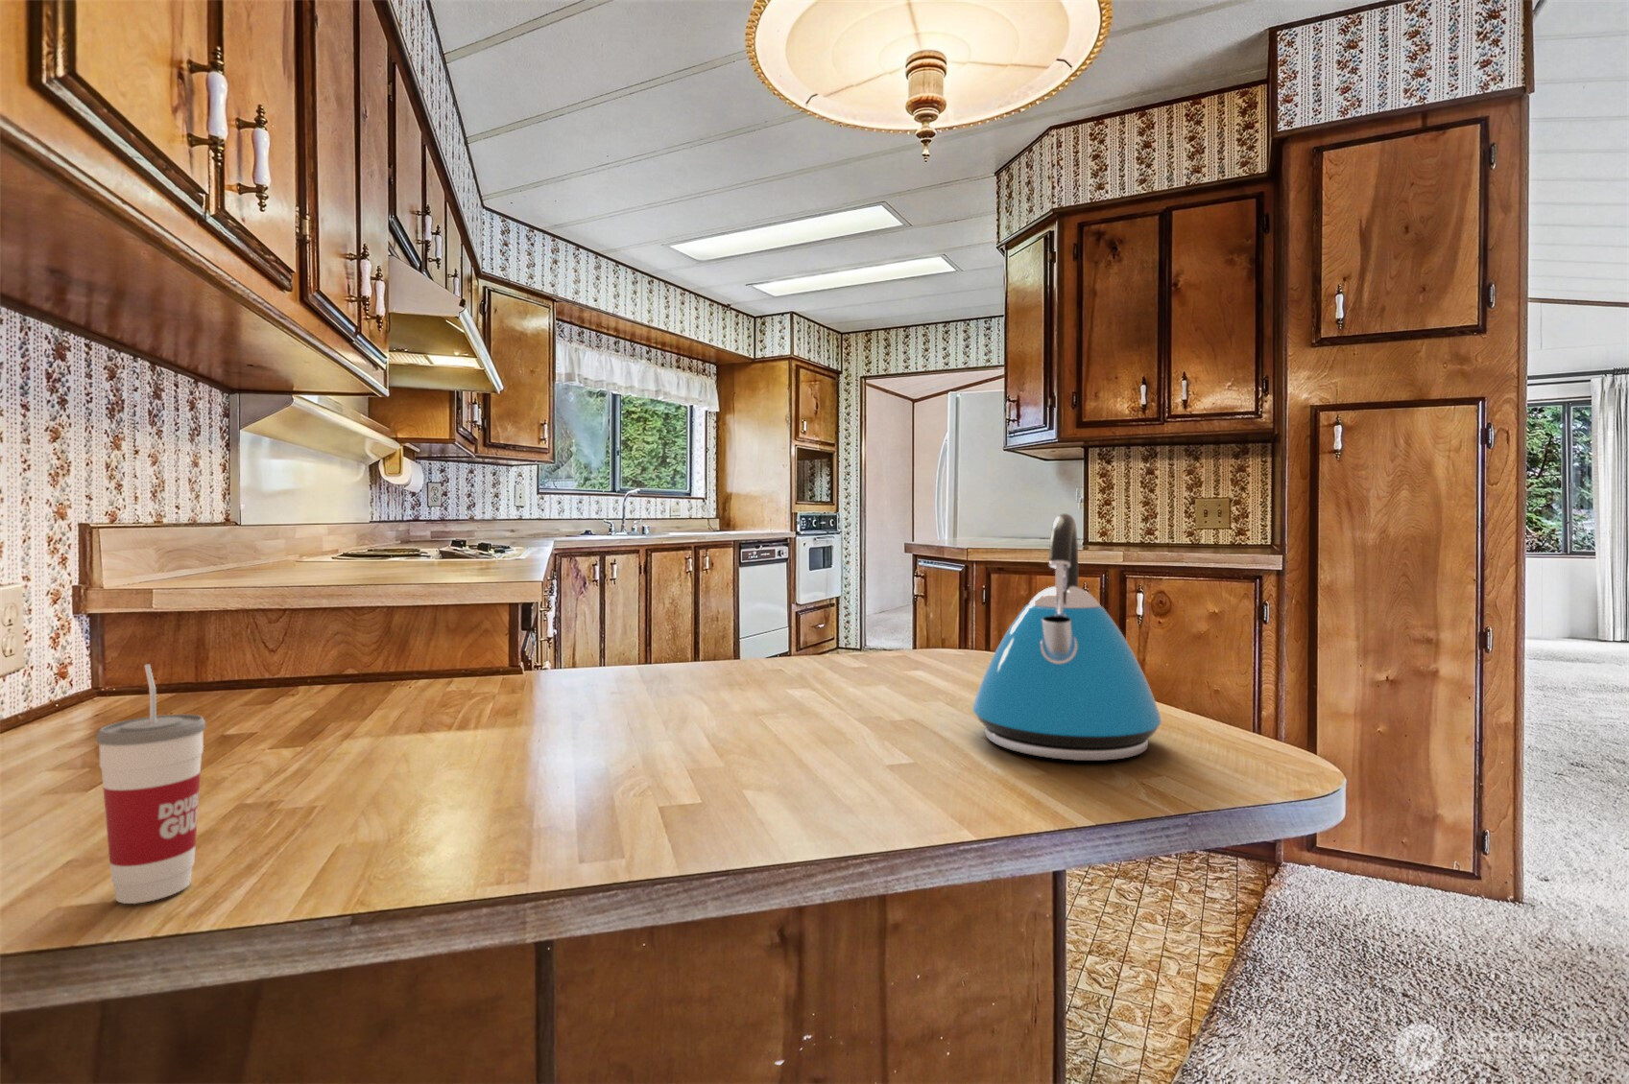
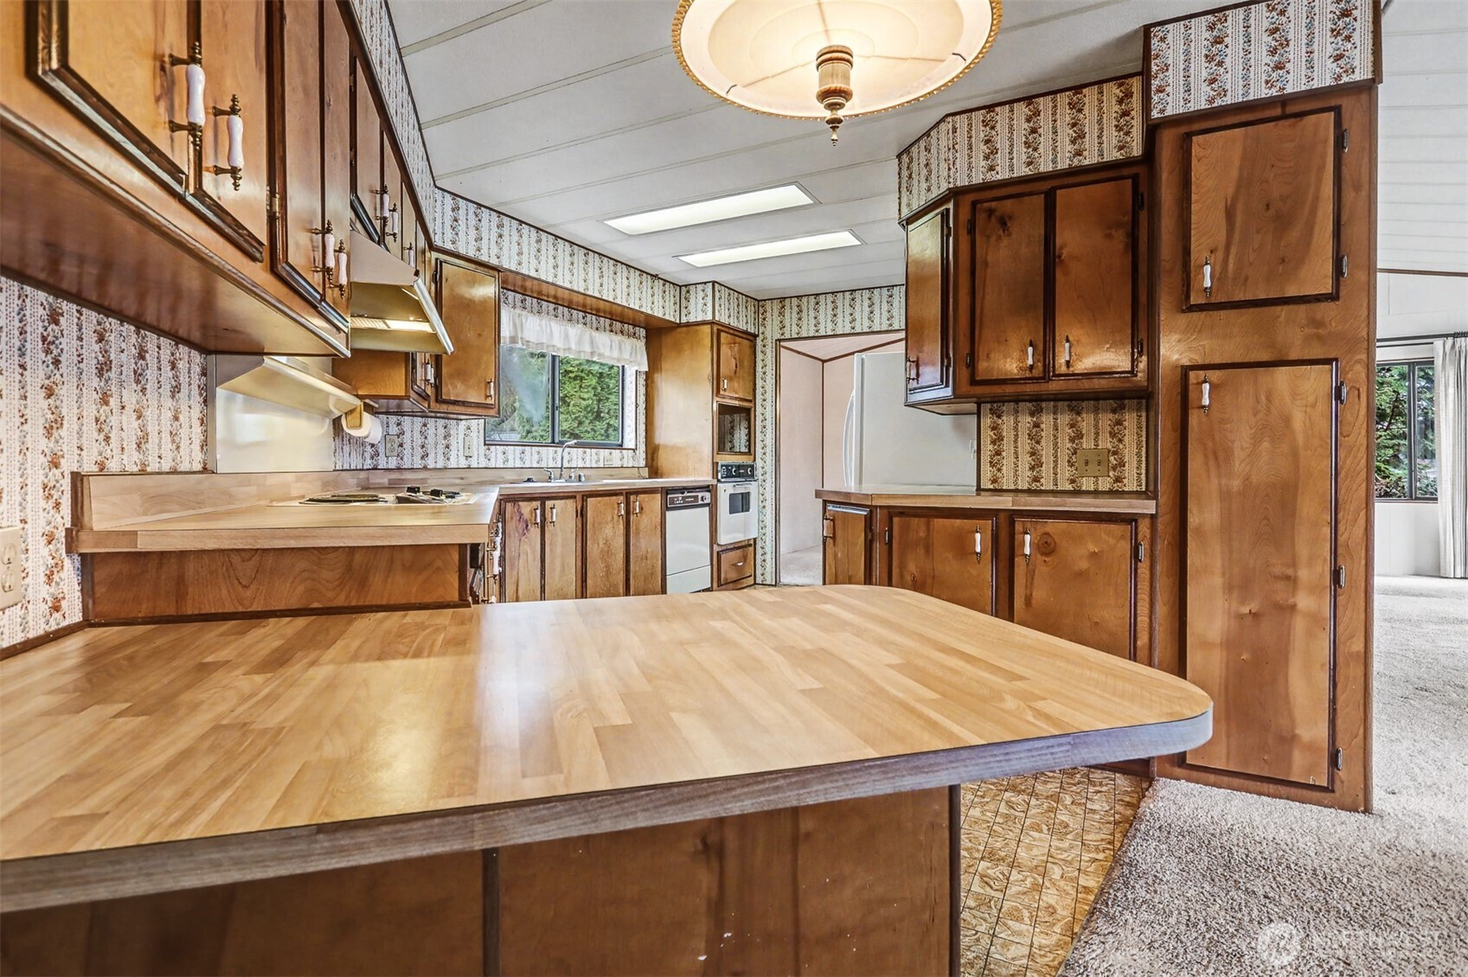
- cup [96,663,207,905]
- kettle [972,512,1163,762]
